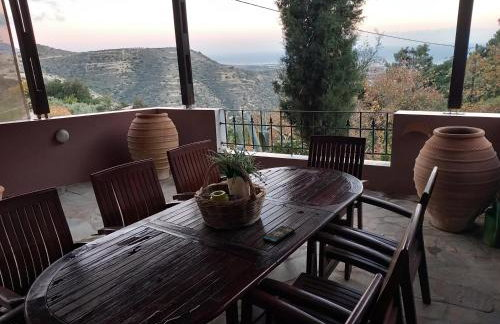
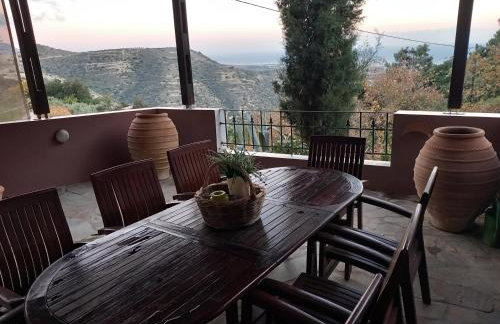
- smartphone [261,225,295,244]
